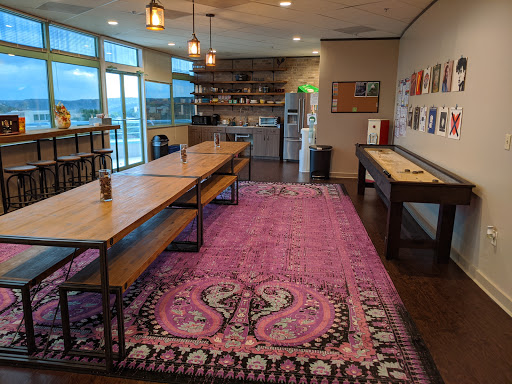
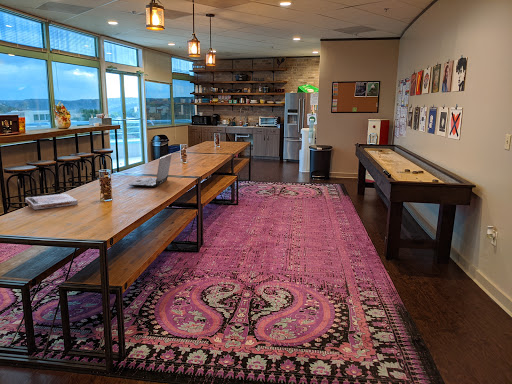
+ board game [24,193,79,211]
+ laptop computer [128,153,173,188]
